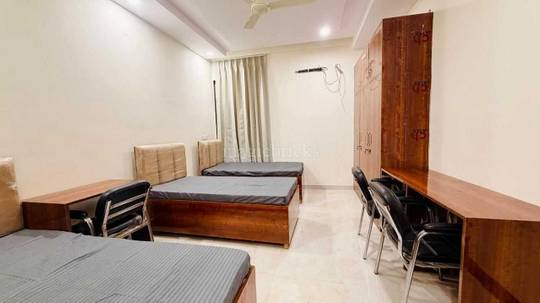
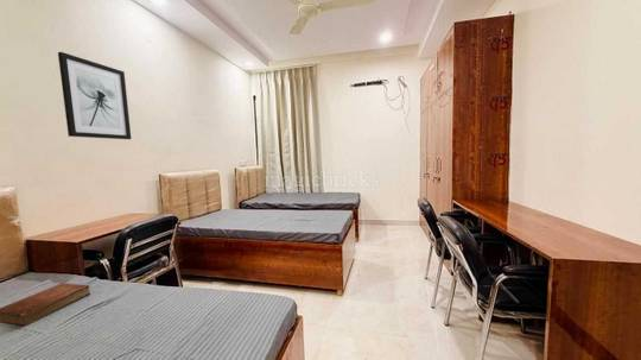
+ wall art [57,51,132,140]
+ bible [0,282,91,328]
